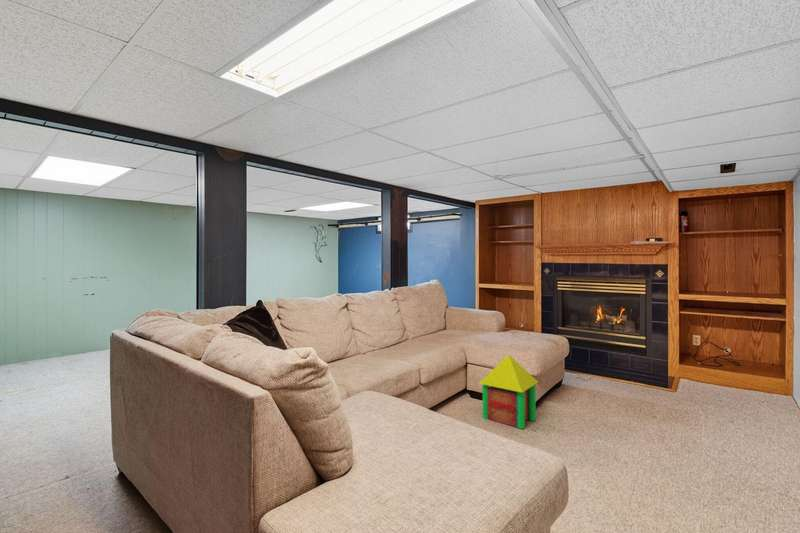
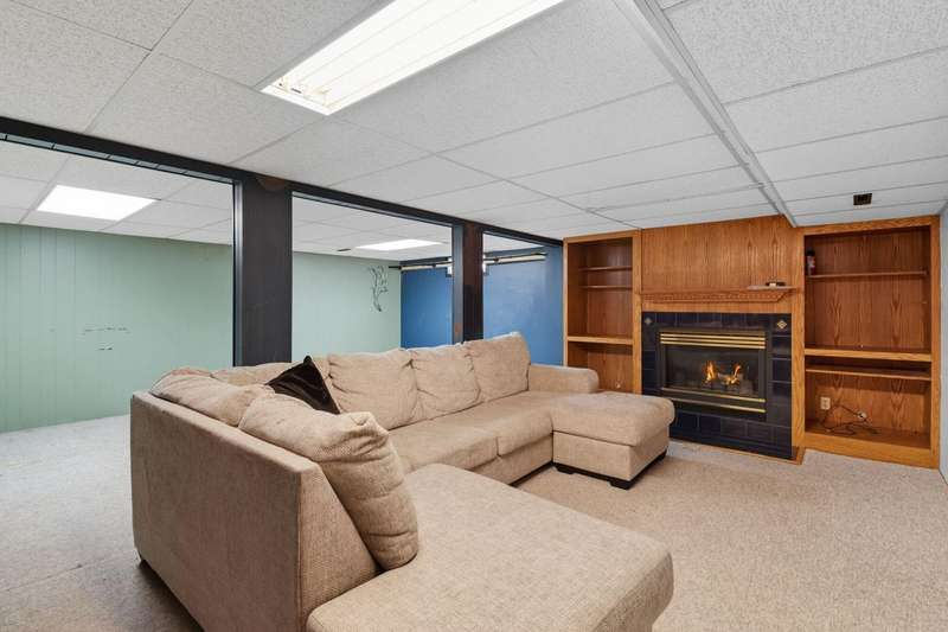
- toy house [478,353,539,430]
